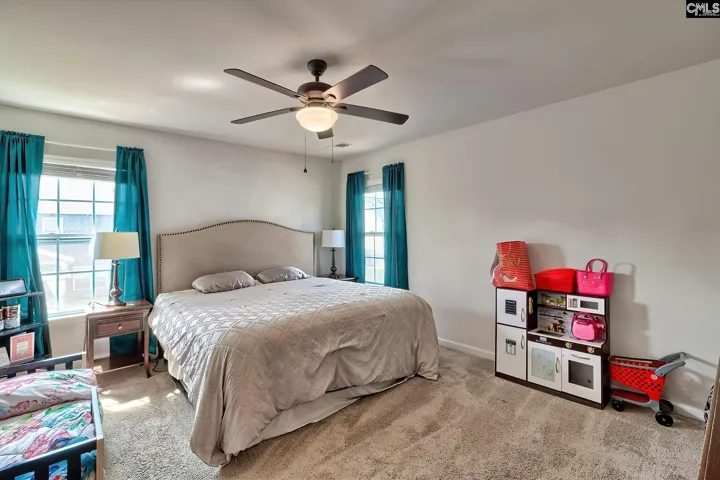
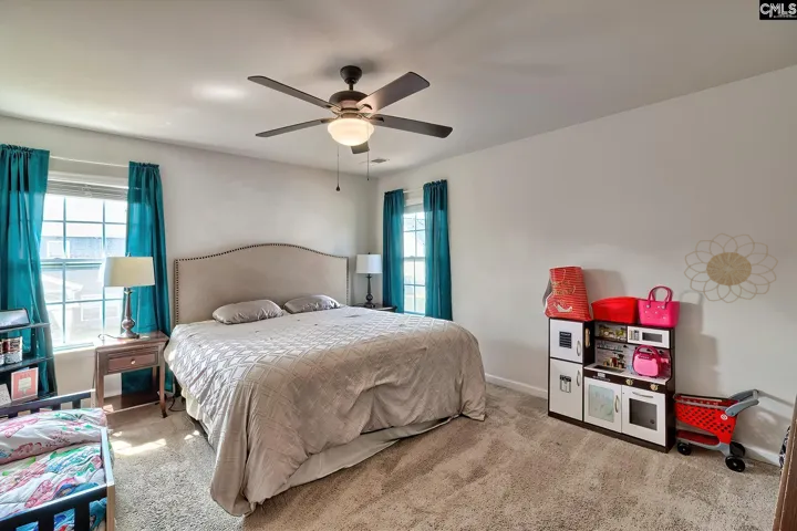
+ decorative wall piece [683,232,779,304]
